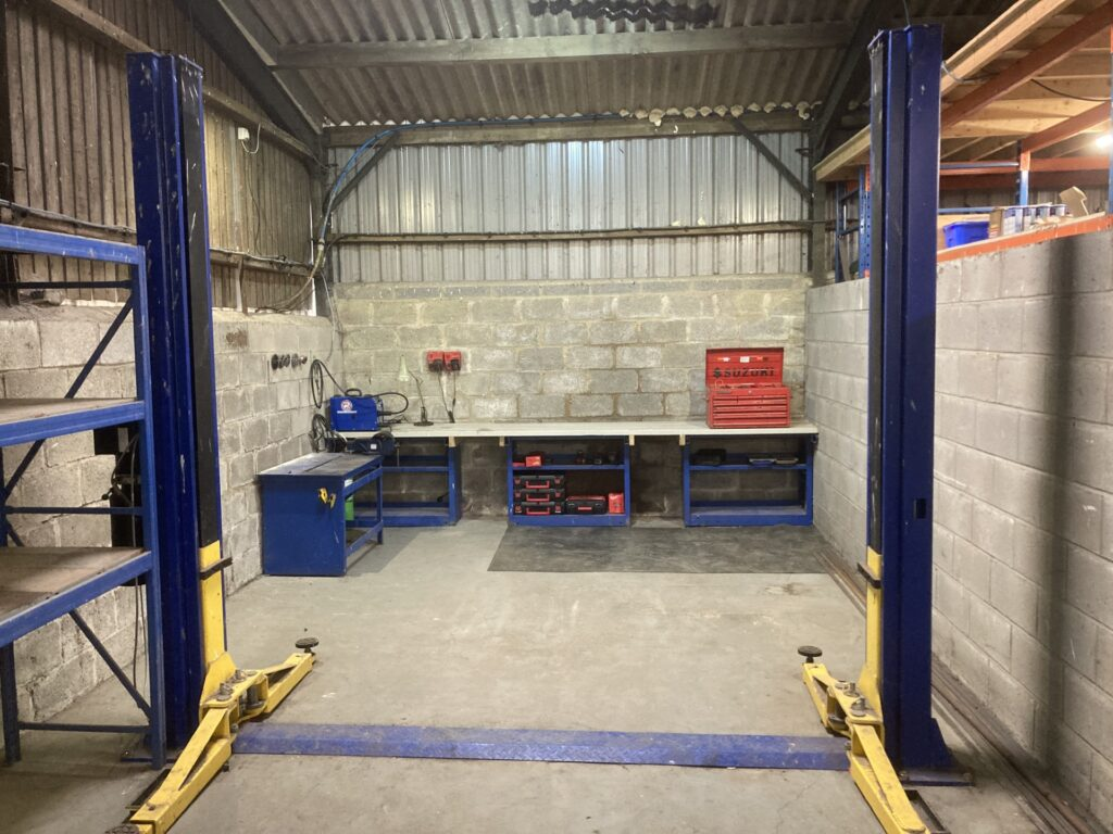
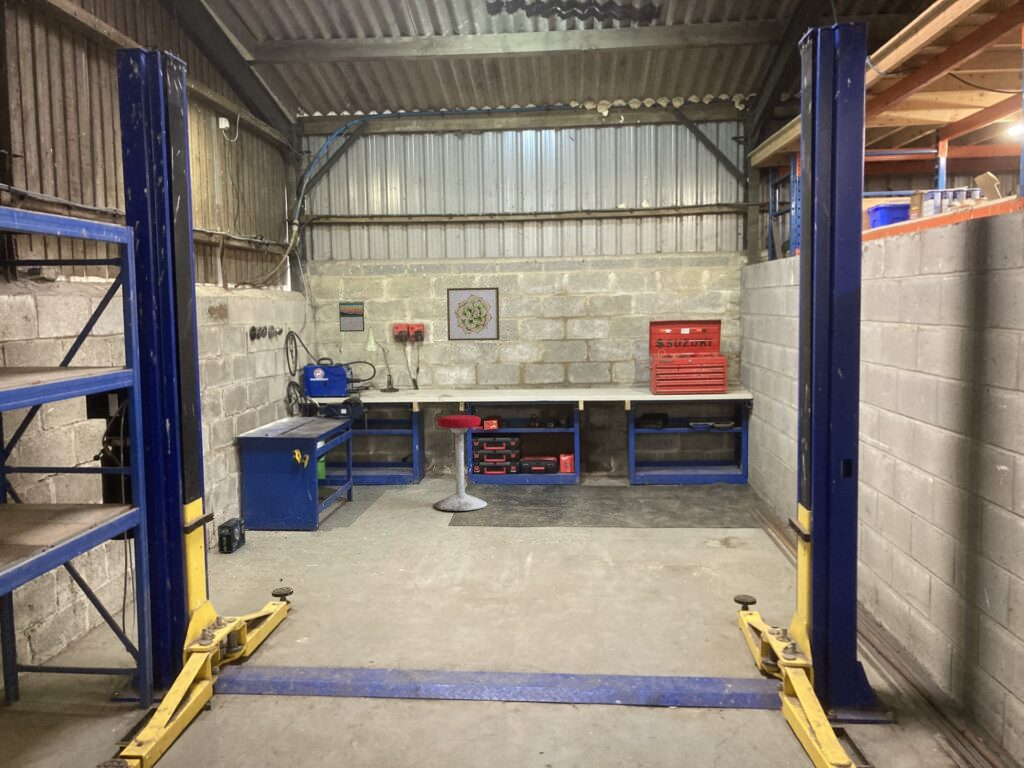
+ box [217,517,247,554]
+ wall art [446,286,501,342]
+ calendar [338,300,366,333]
+ stool [433,414,488,512]
